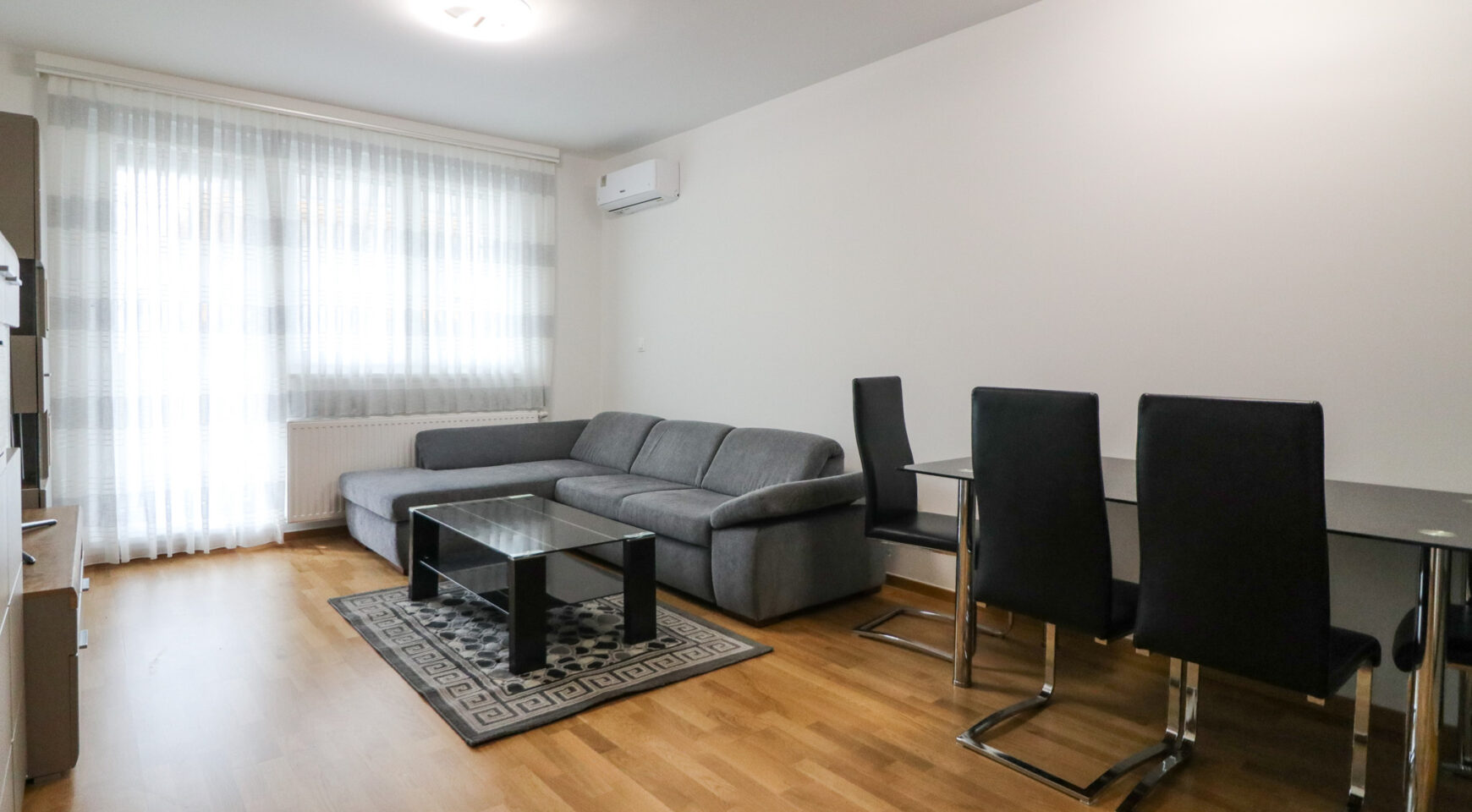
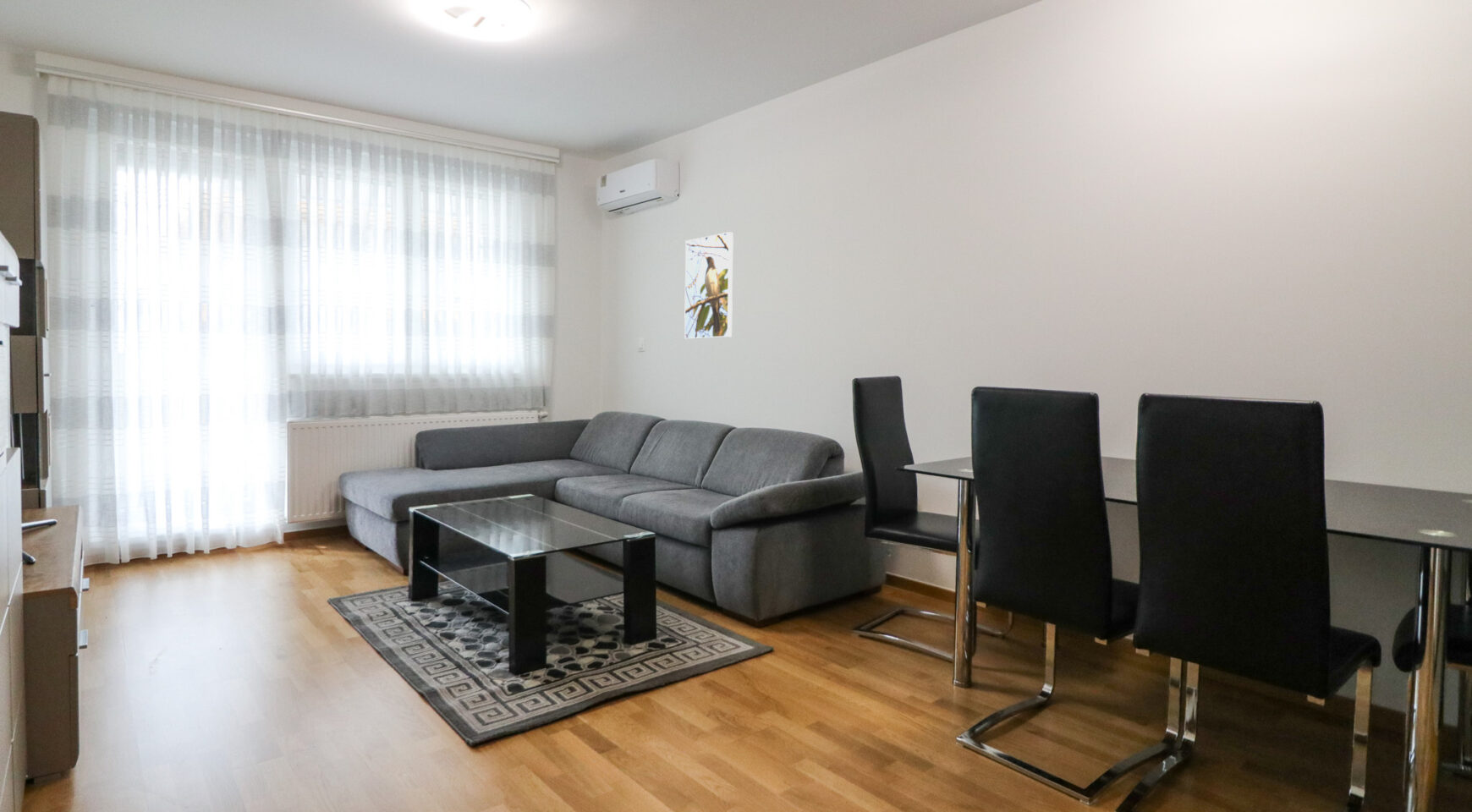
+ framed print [684,231,734,340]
